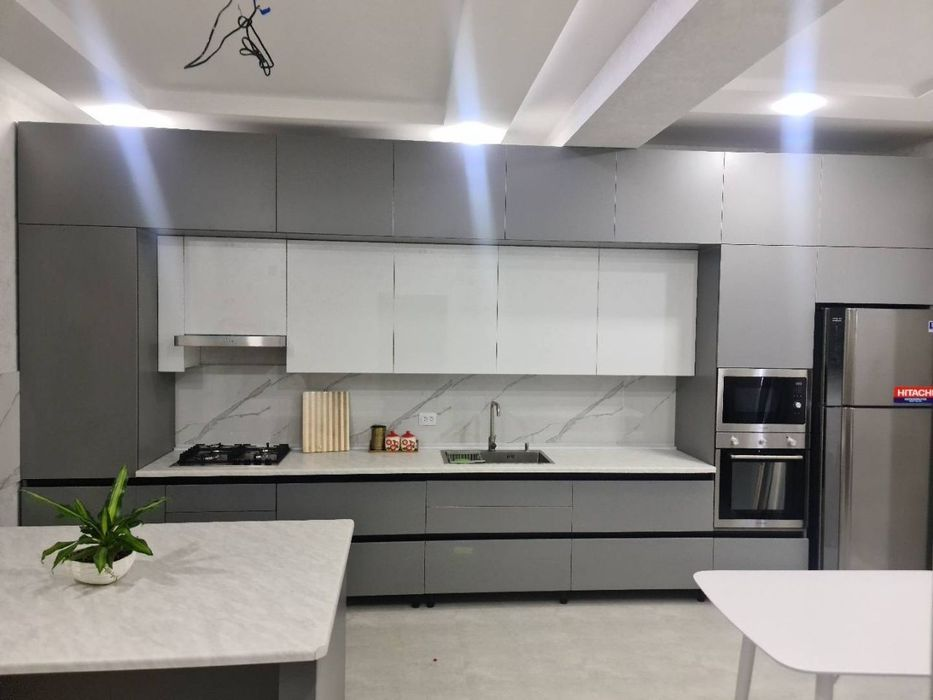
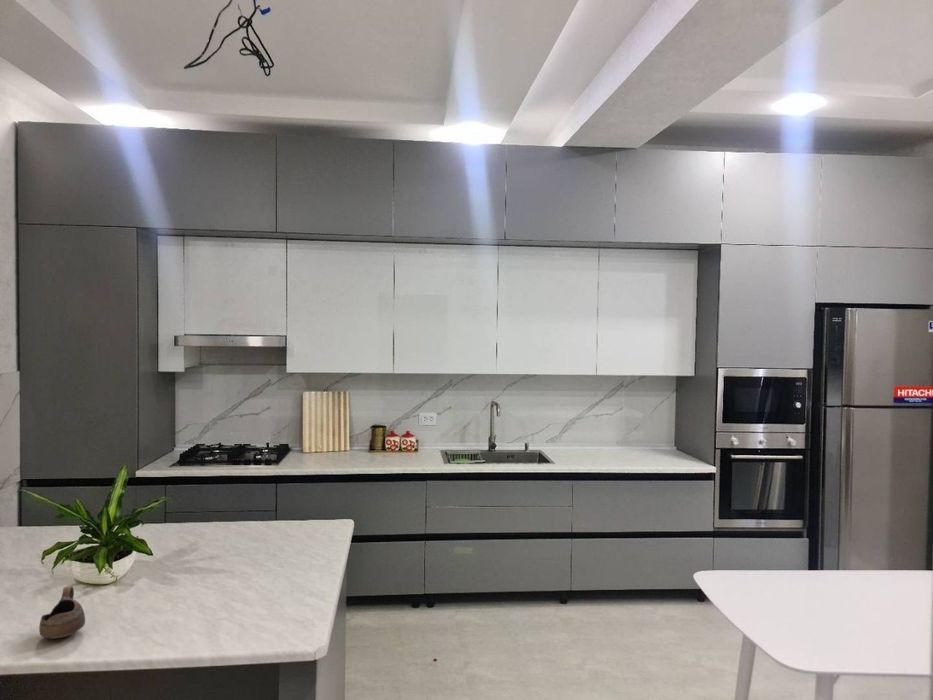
+ cup [38,585,86,640]
